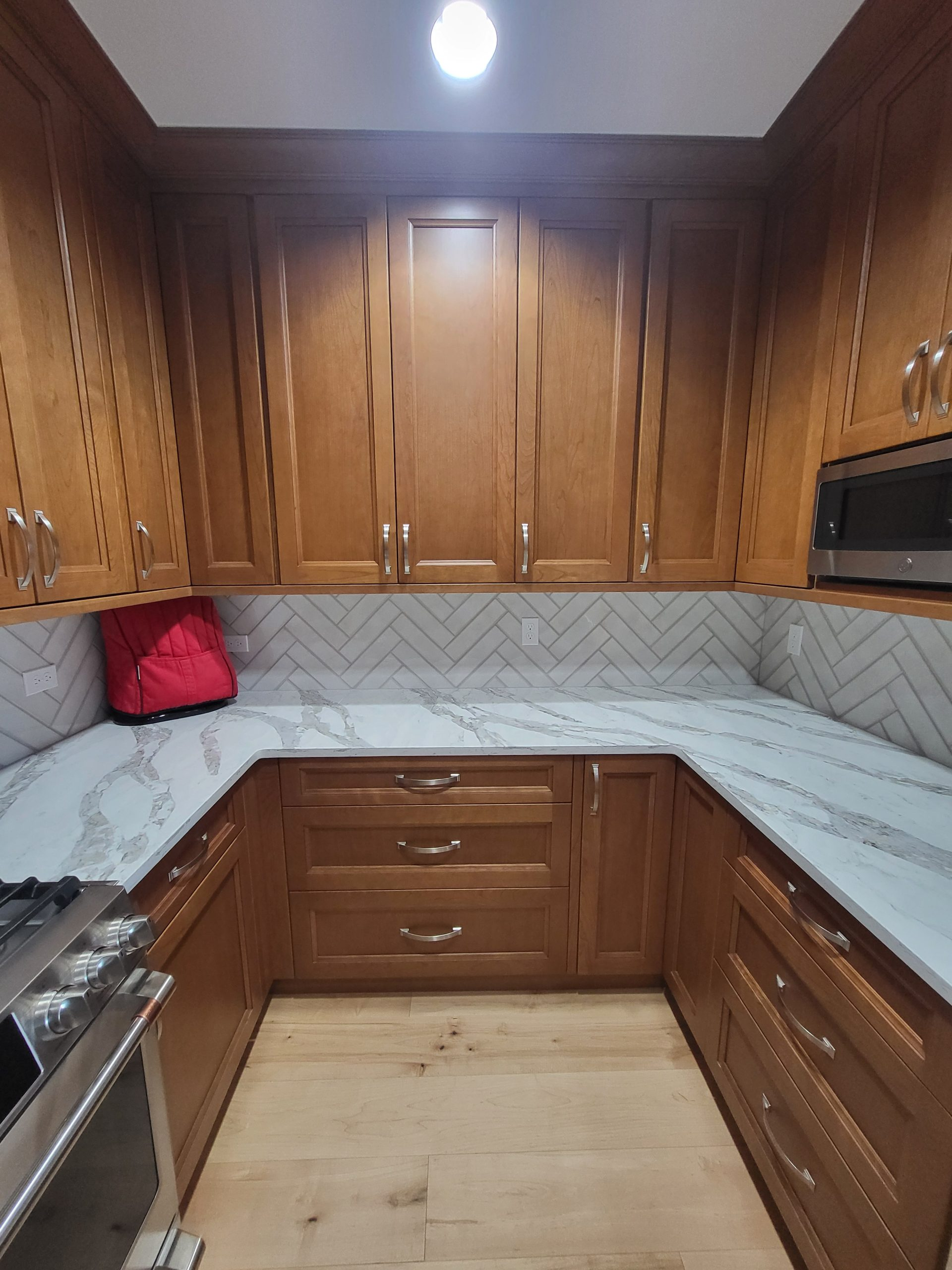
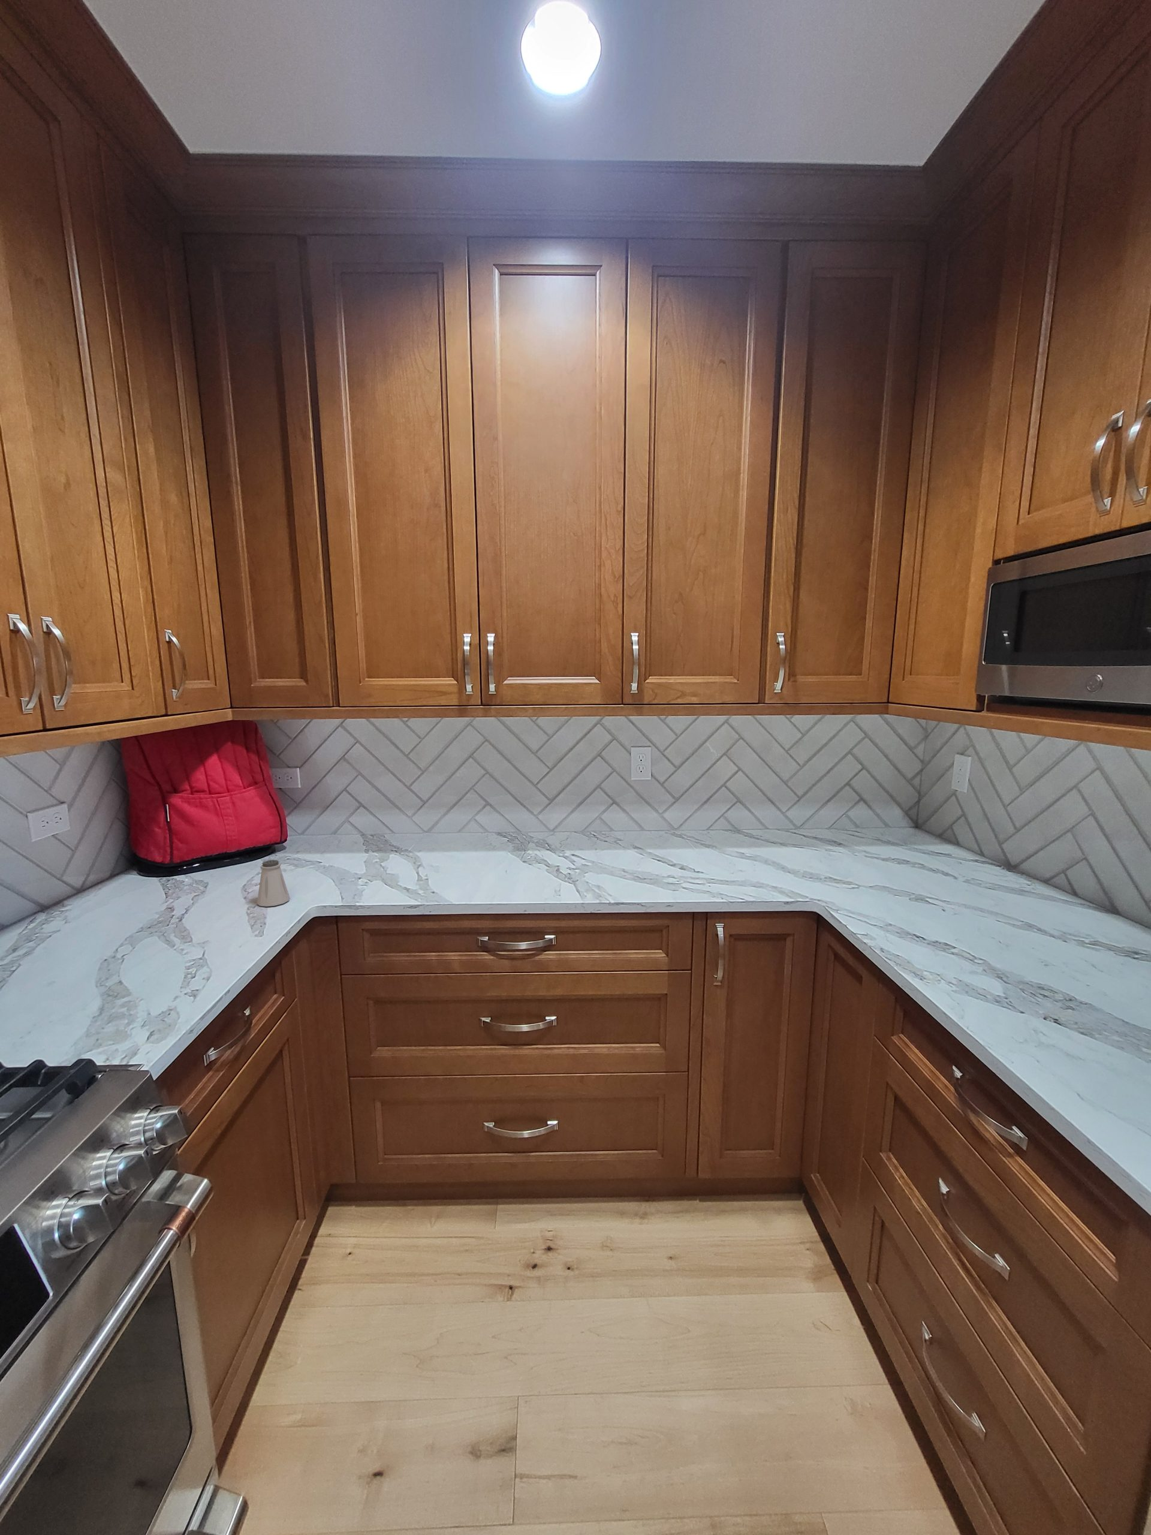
+ saltshaker [256,859,290,908]
